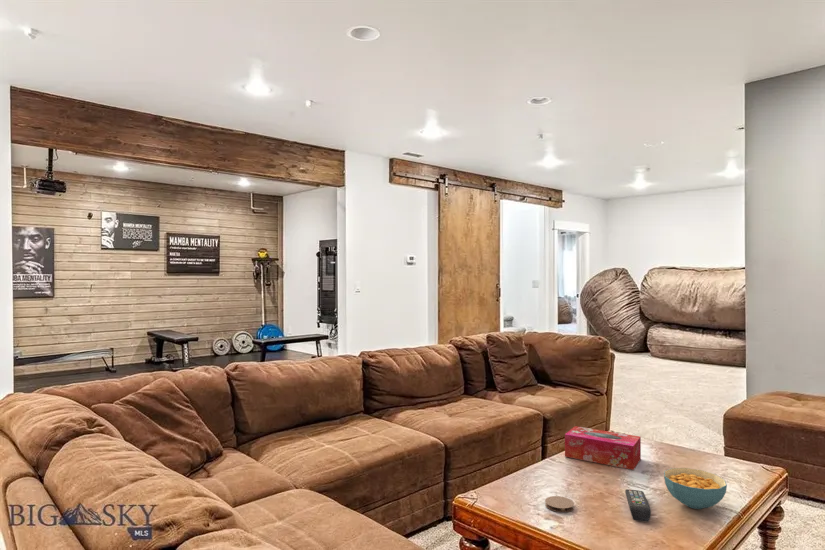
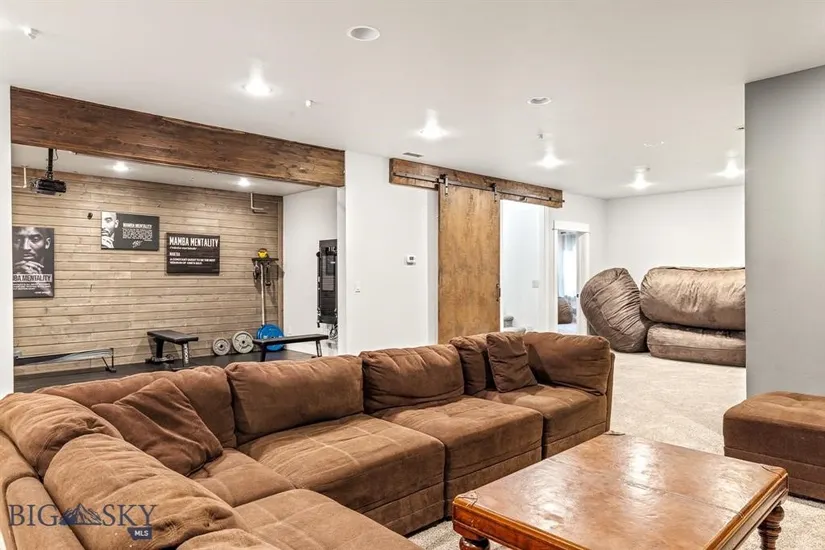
- cereal bowl [663,467,728,510]
- tissue box [564,425,642,471]
- remote control [624,488,652,523]
- coaster [544,495,575,513]
